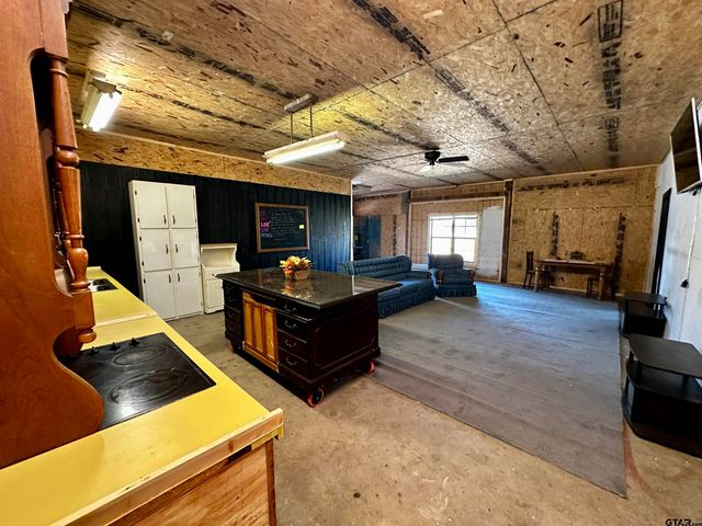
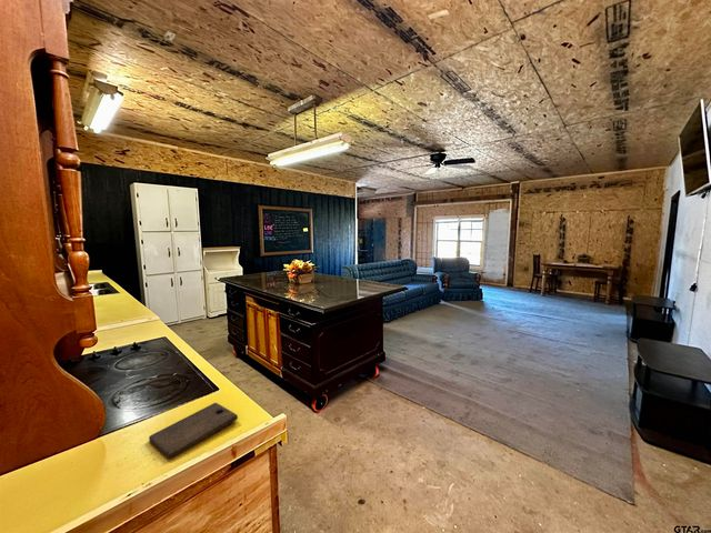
+ cutting board [148,402,239,460]
